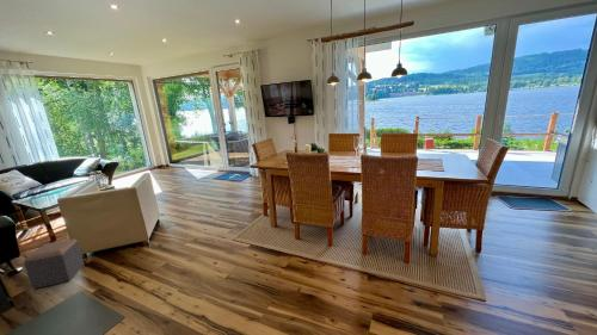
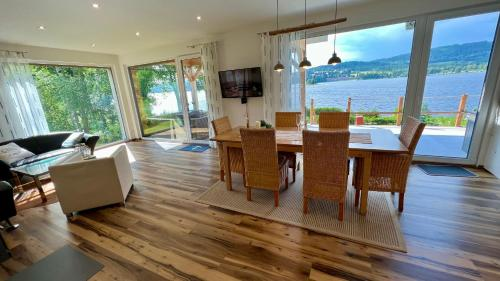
- footstool [23,238,85,290]
